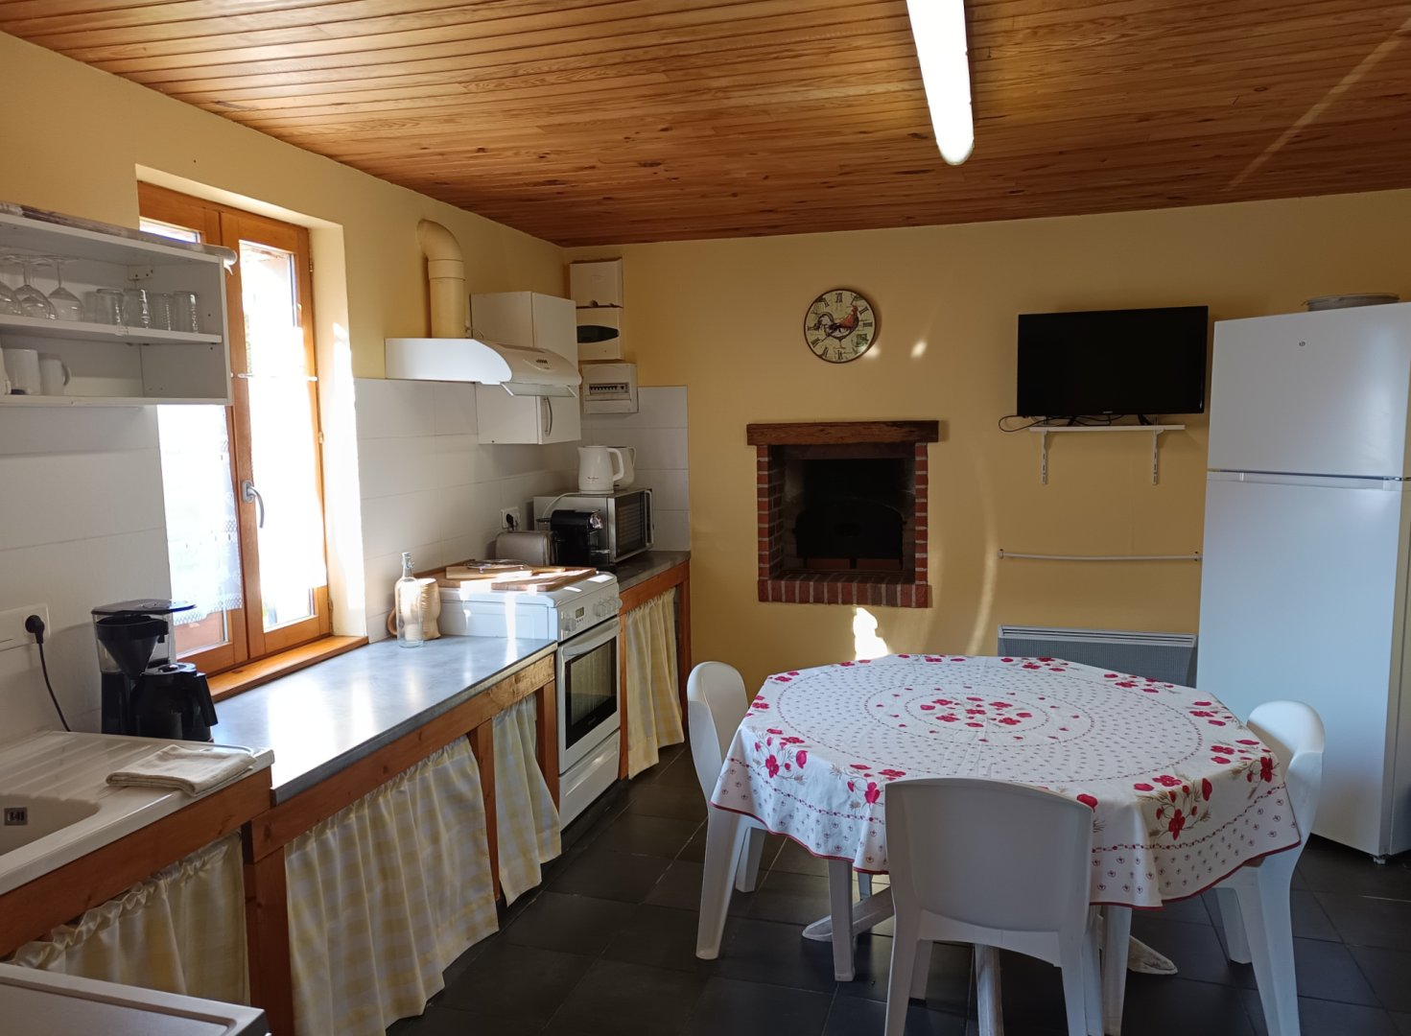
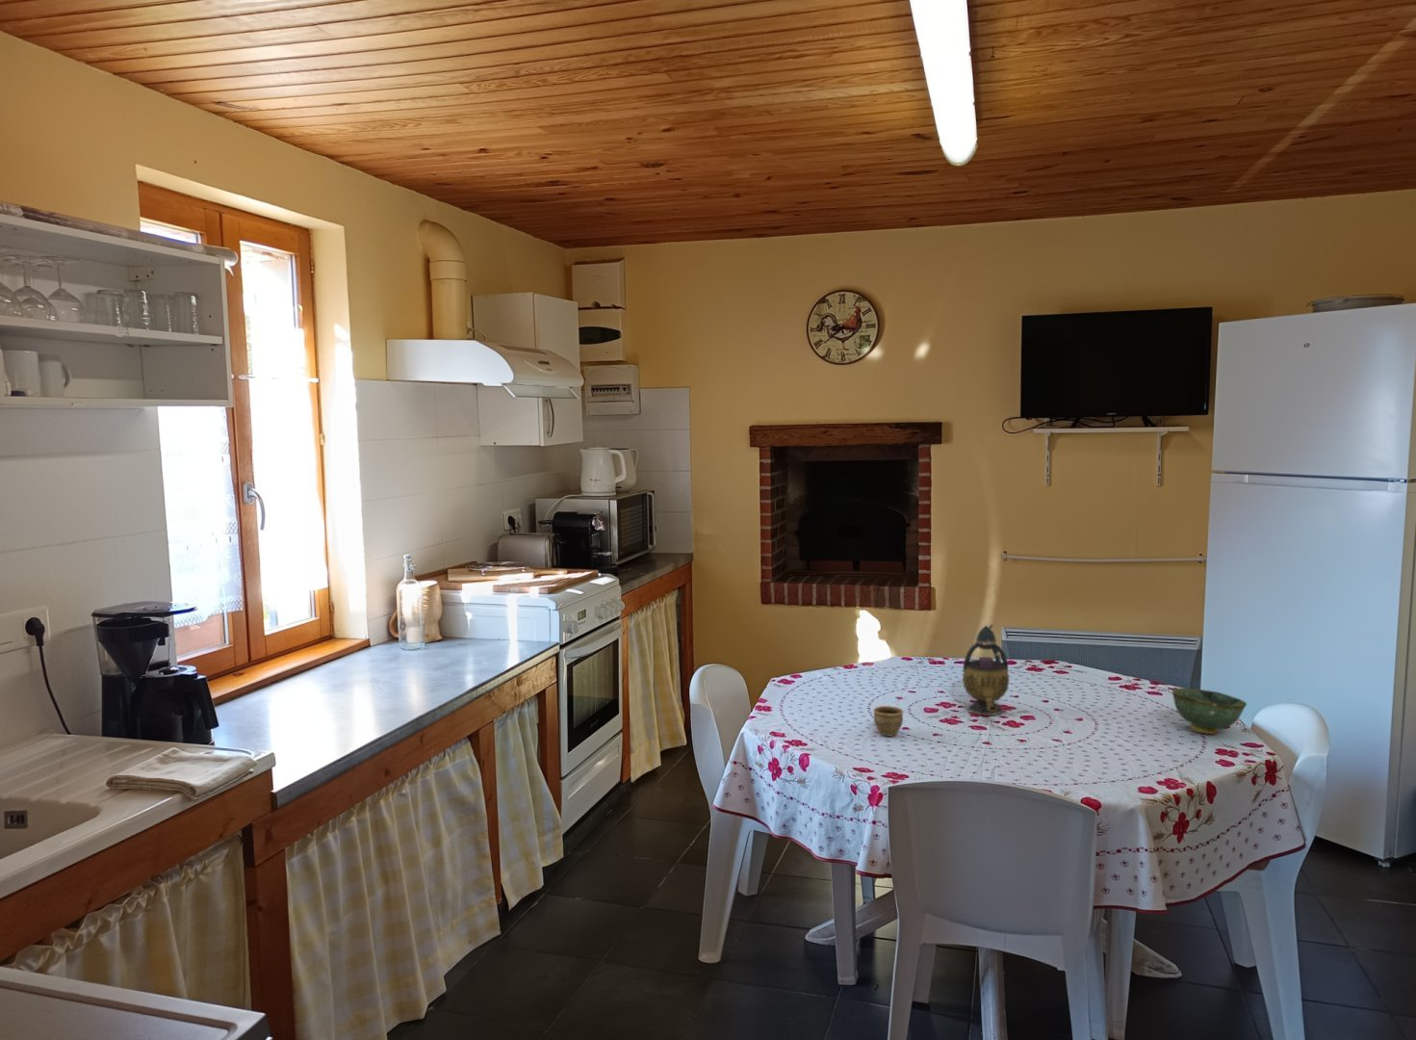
+ teapot [962,624,1009,717]
+ bowl [1171,687,1248,734]
+ cup [872,705,904,738]
